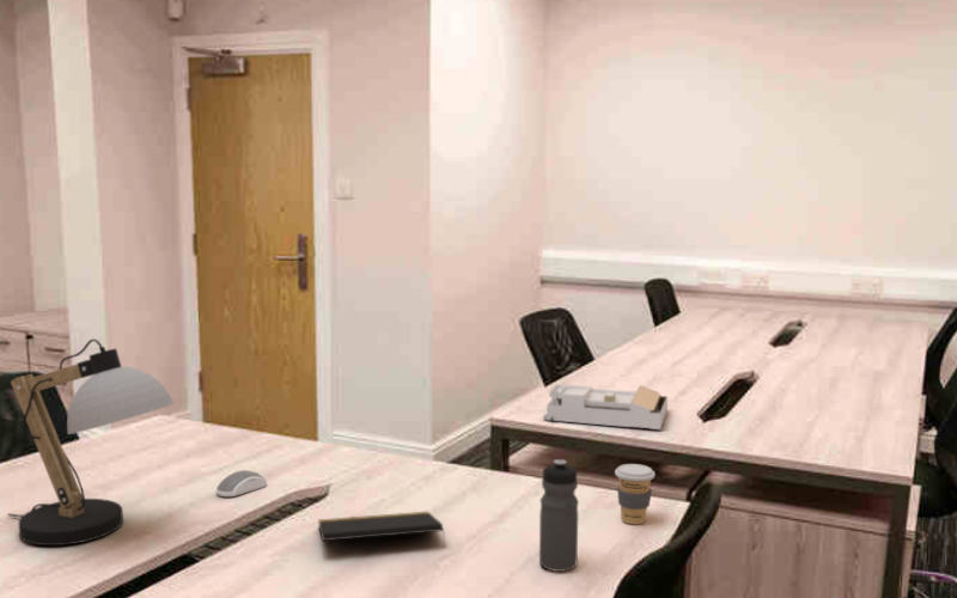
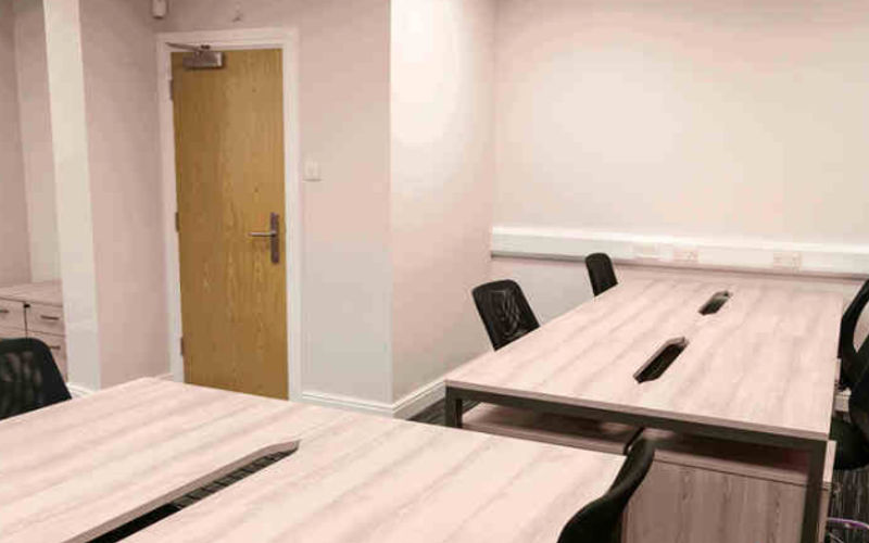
- desk lamp [6,338,175,547]
- notepad [317,511,447,548]
- paper tray [542,383,669,431]
- coffee cup [614,463,656,525]
- computer mouse [215,469,268,498]
- water bottle [538,458,580,573]
